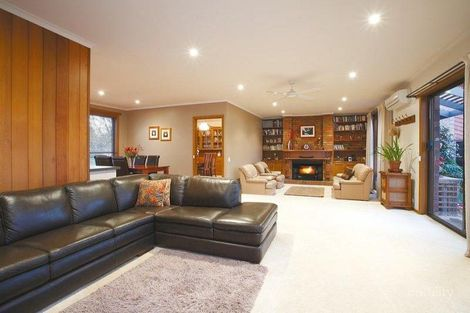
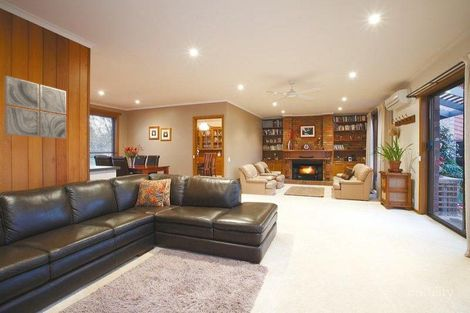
+ wall art [4,75,67,140]
